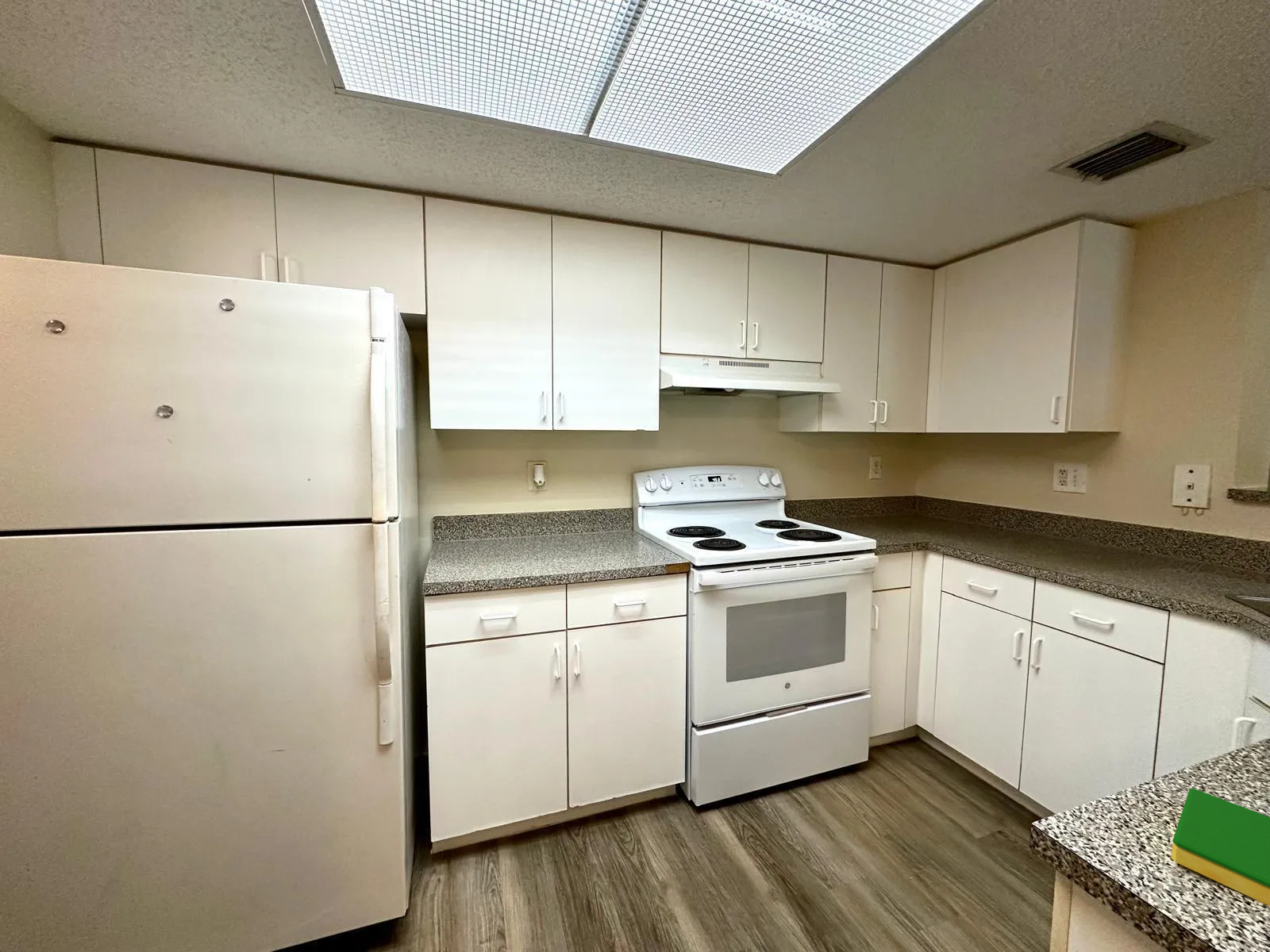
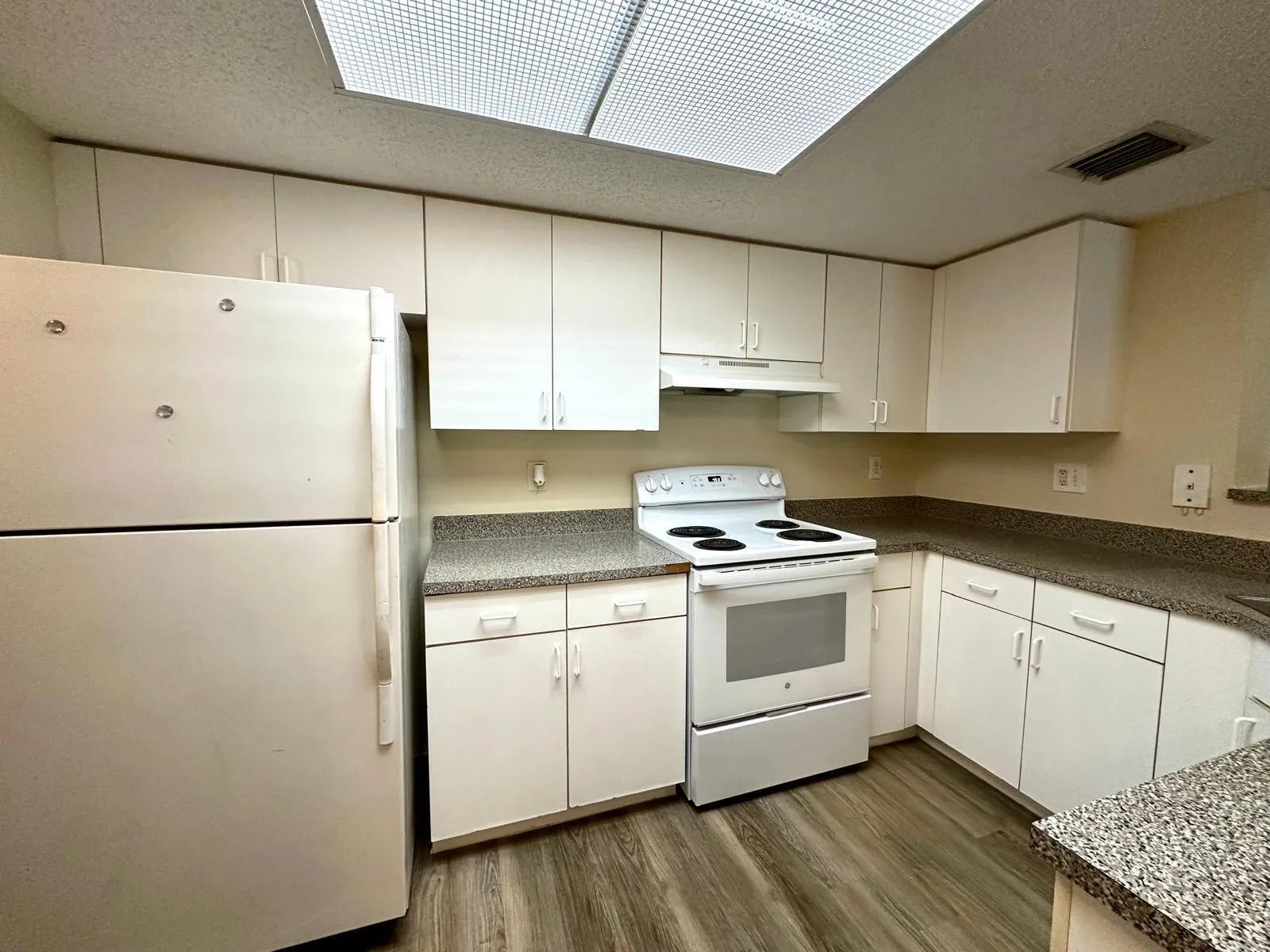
- dish sponge [1171,788,1270,907]
